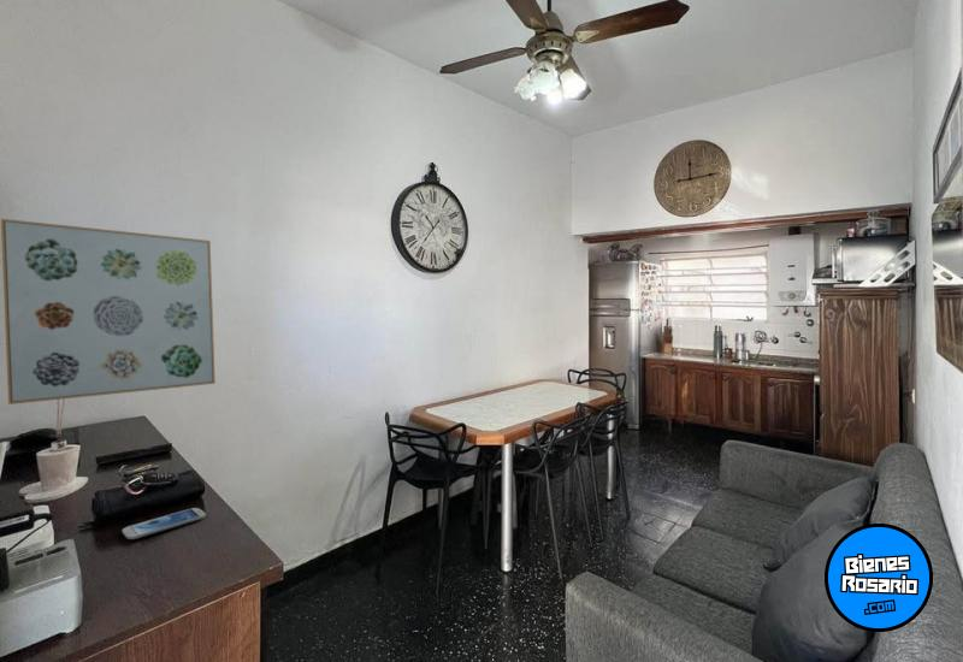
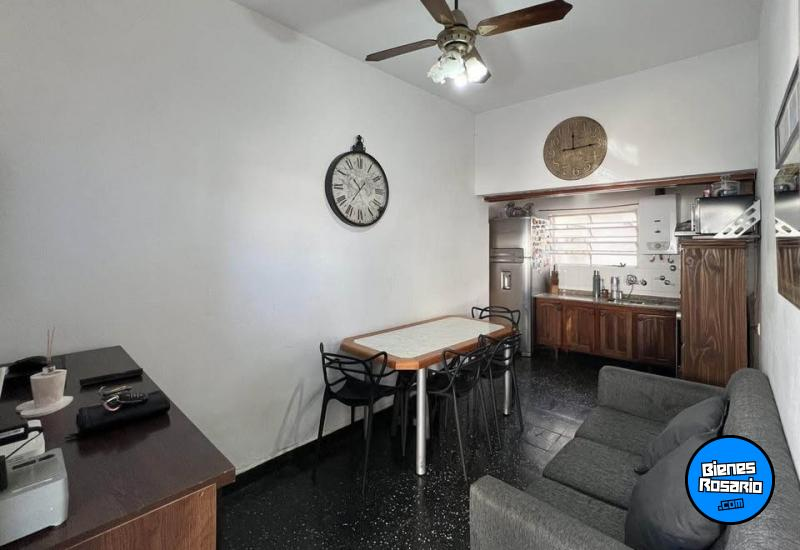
- smartphone [120,507,207,540]
- wall art [0,218,217,406]
